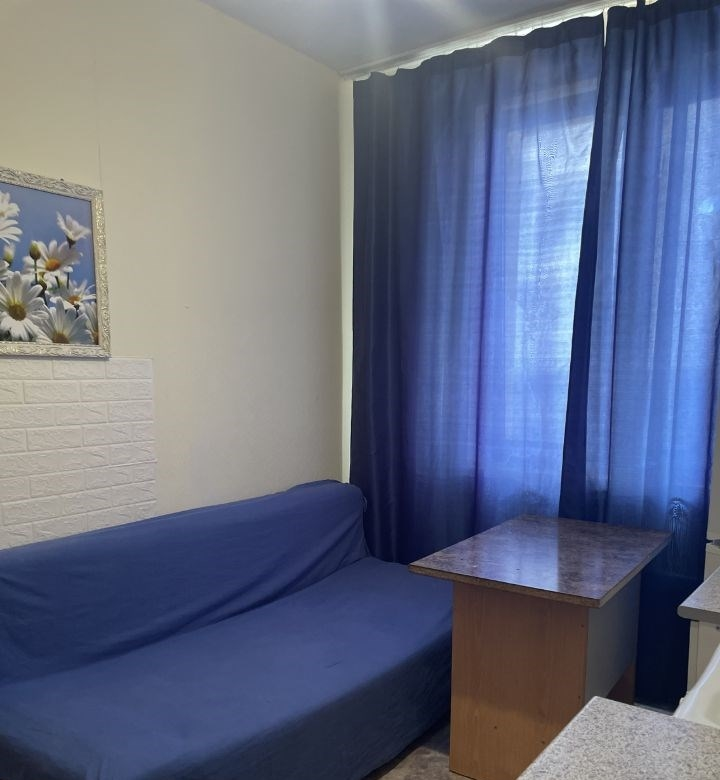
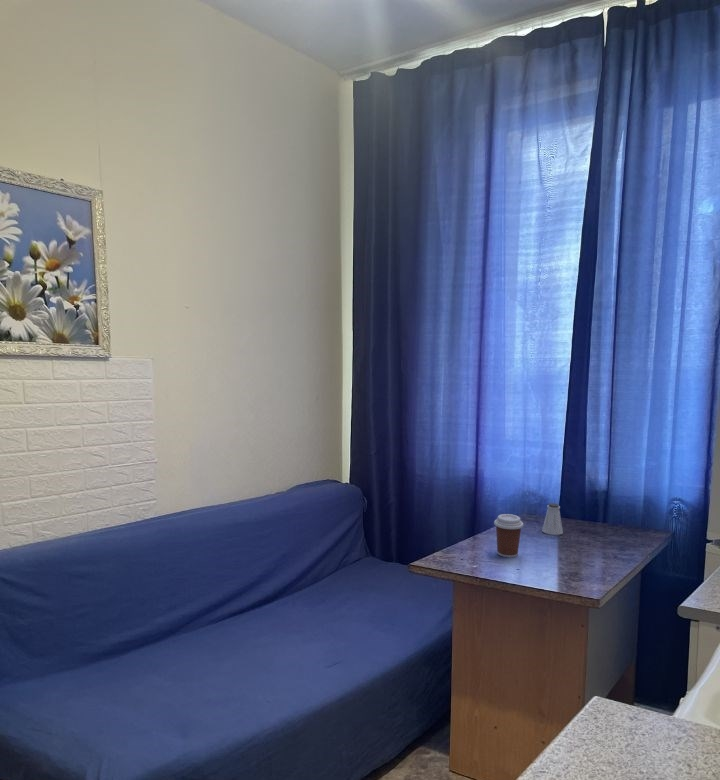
+ coffee cup [493,513,524,558]
+ saltshaker [541,502,564,536]
